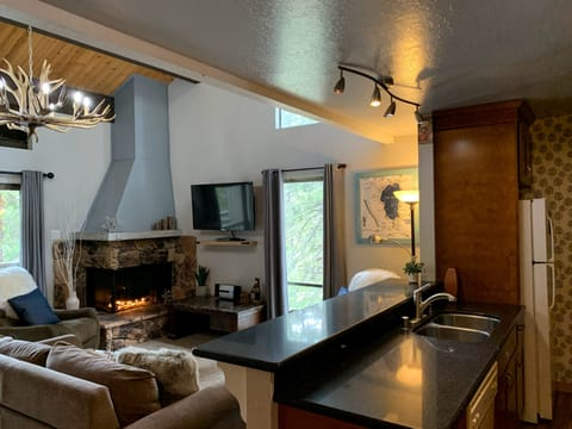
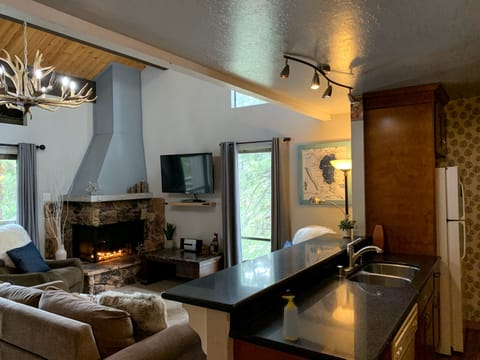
+ soap bottle [282,295,301,342]
